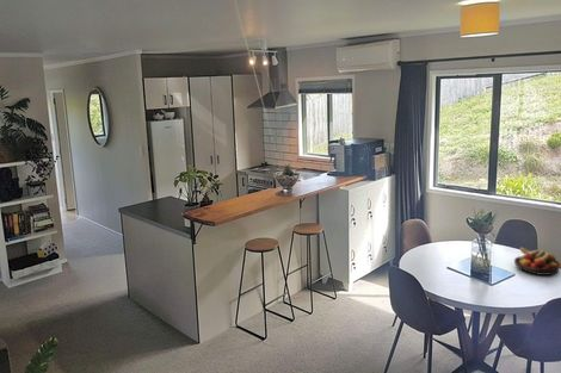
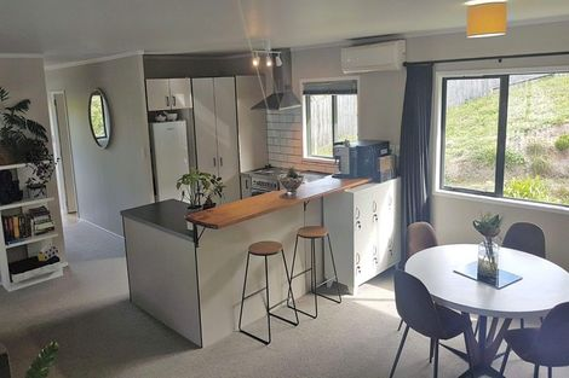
- fruit bowl [513,247,561,276]
